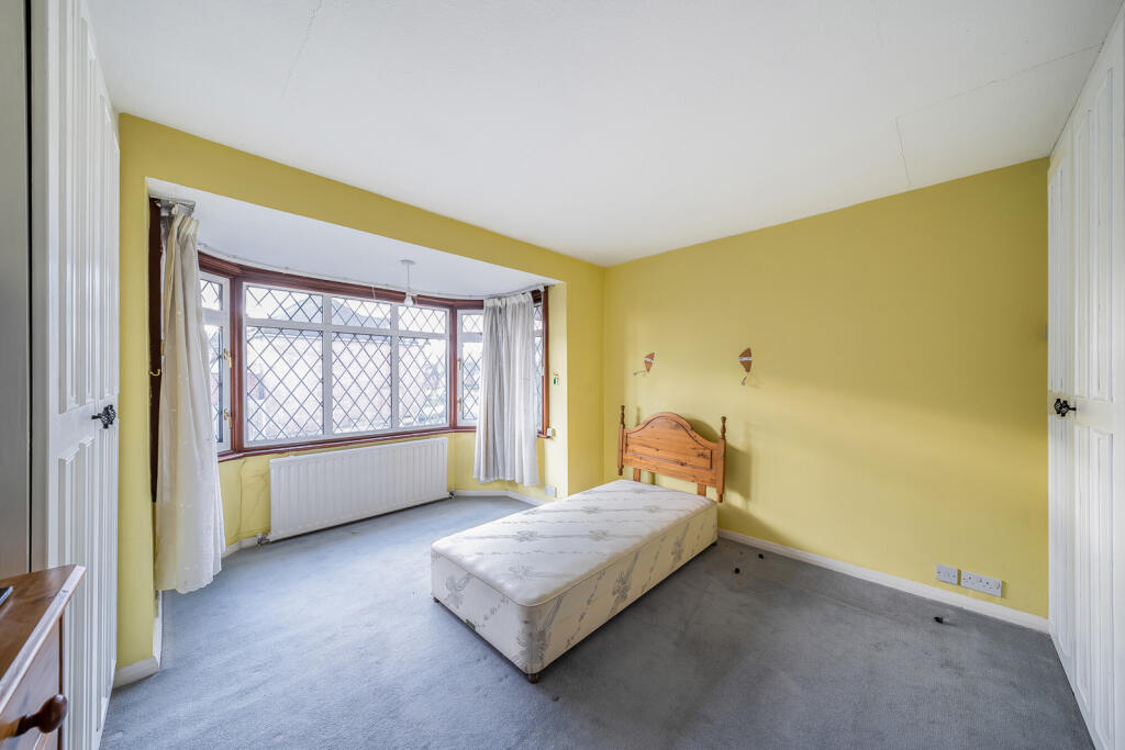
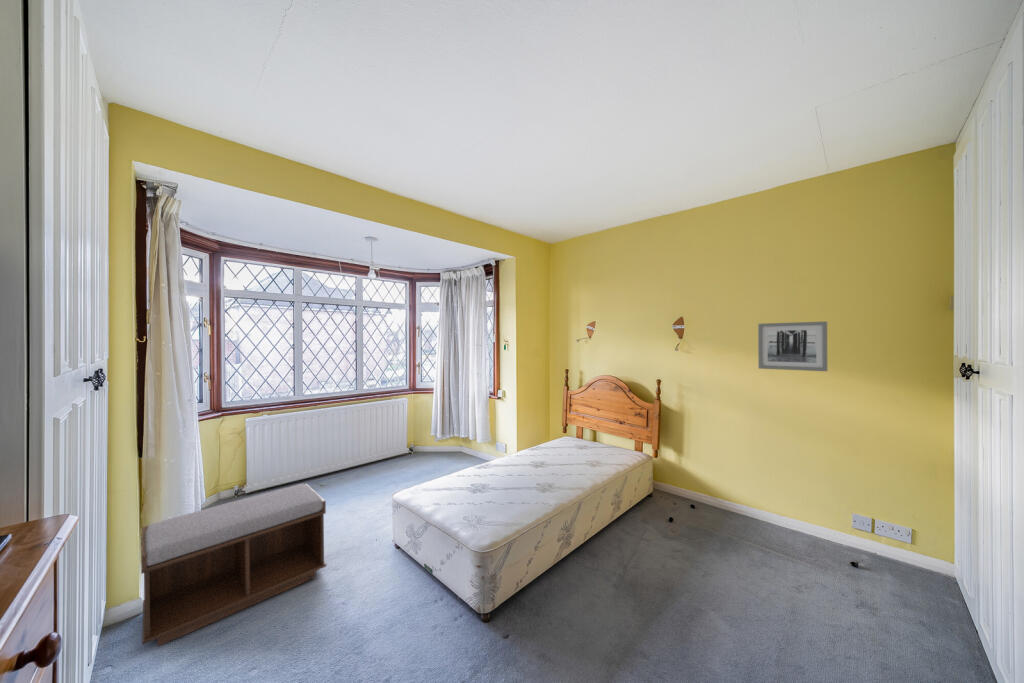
+ bench [140,483,327,647]
+ wall art [757,321,828,372]
